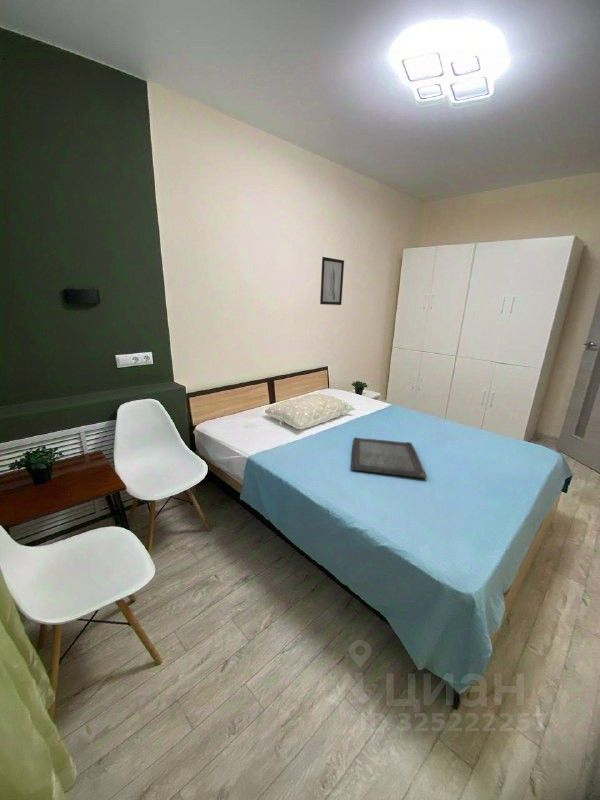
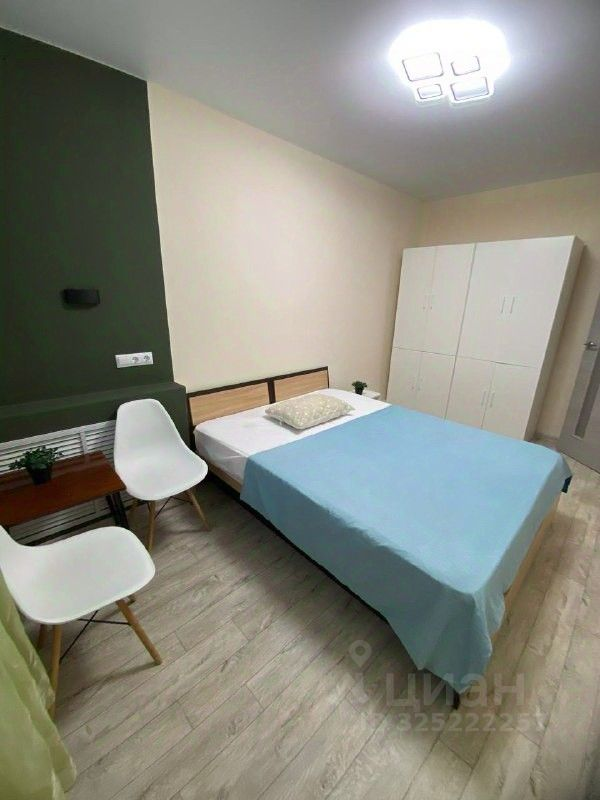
- serving tray [350,436,428,479]
- wall art [319,256,345,306]
